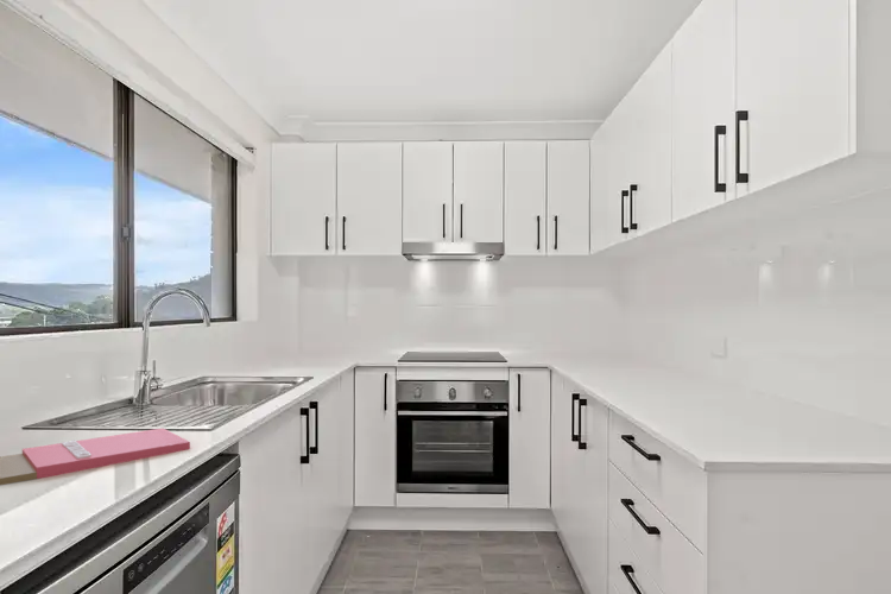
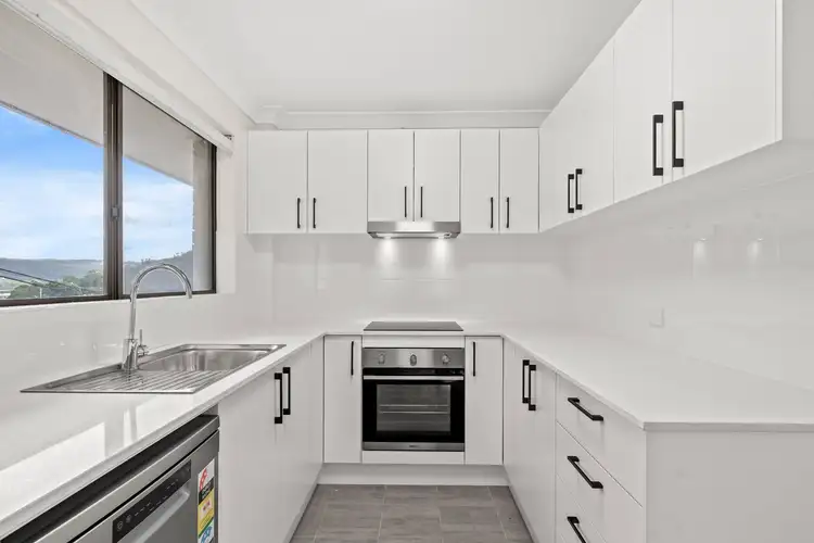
- cutting board [0,426,191,487]
